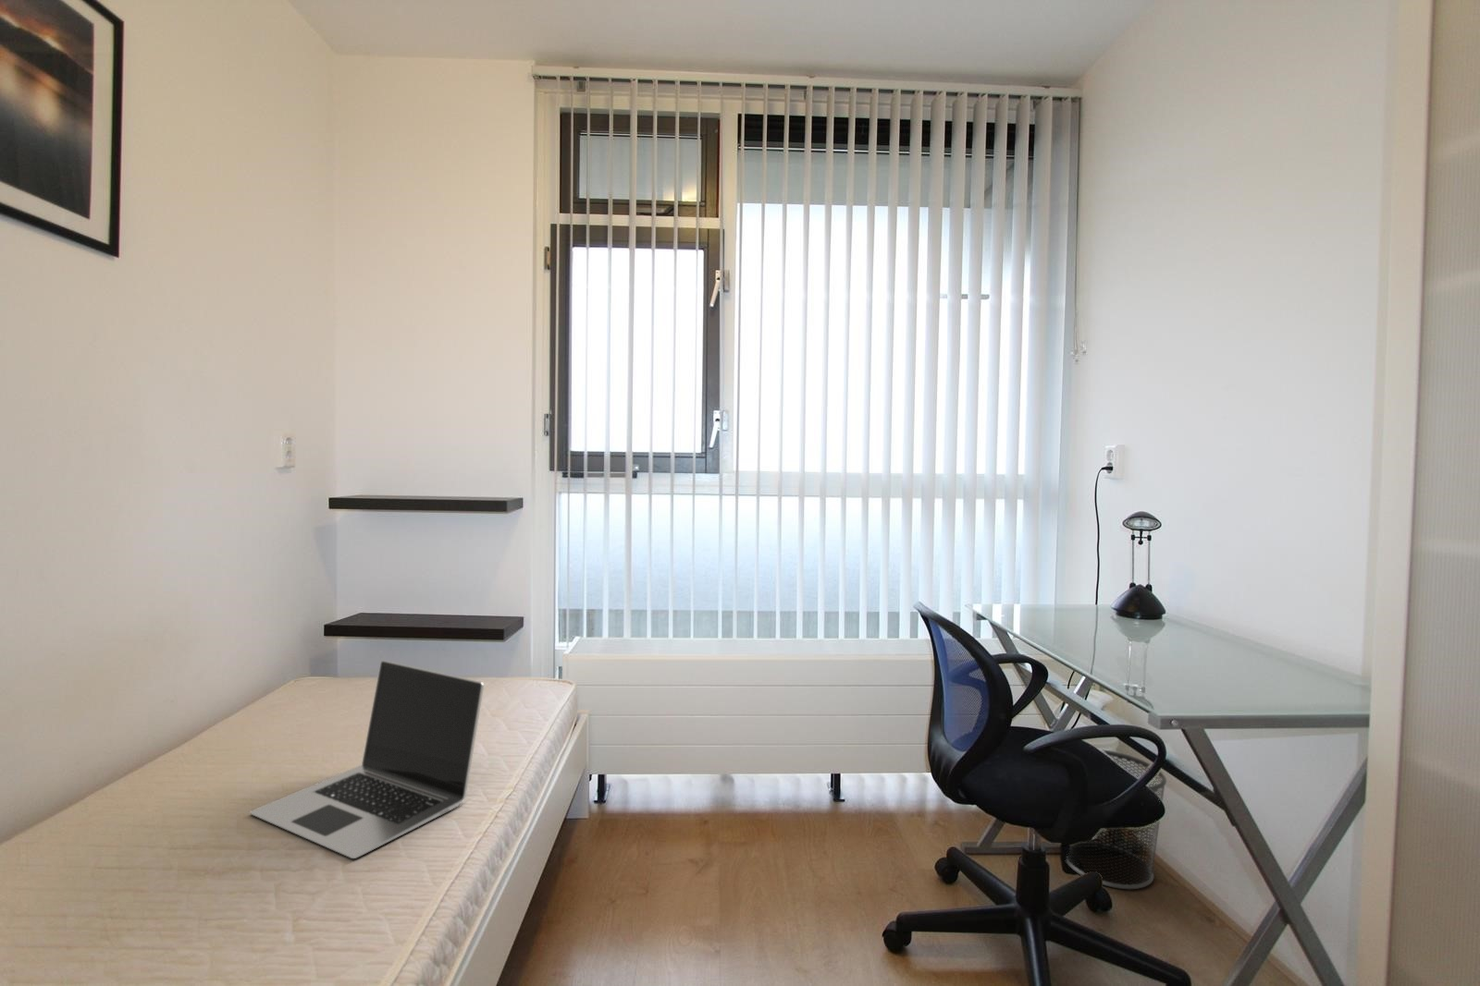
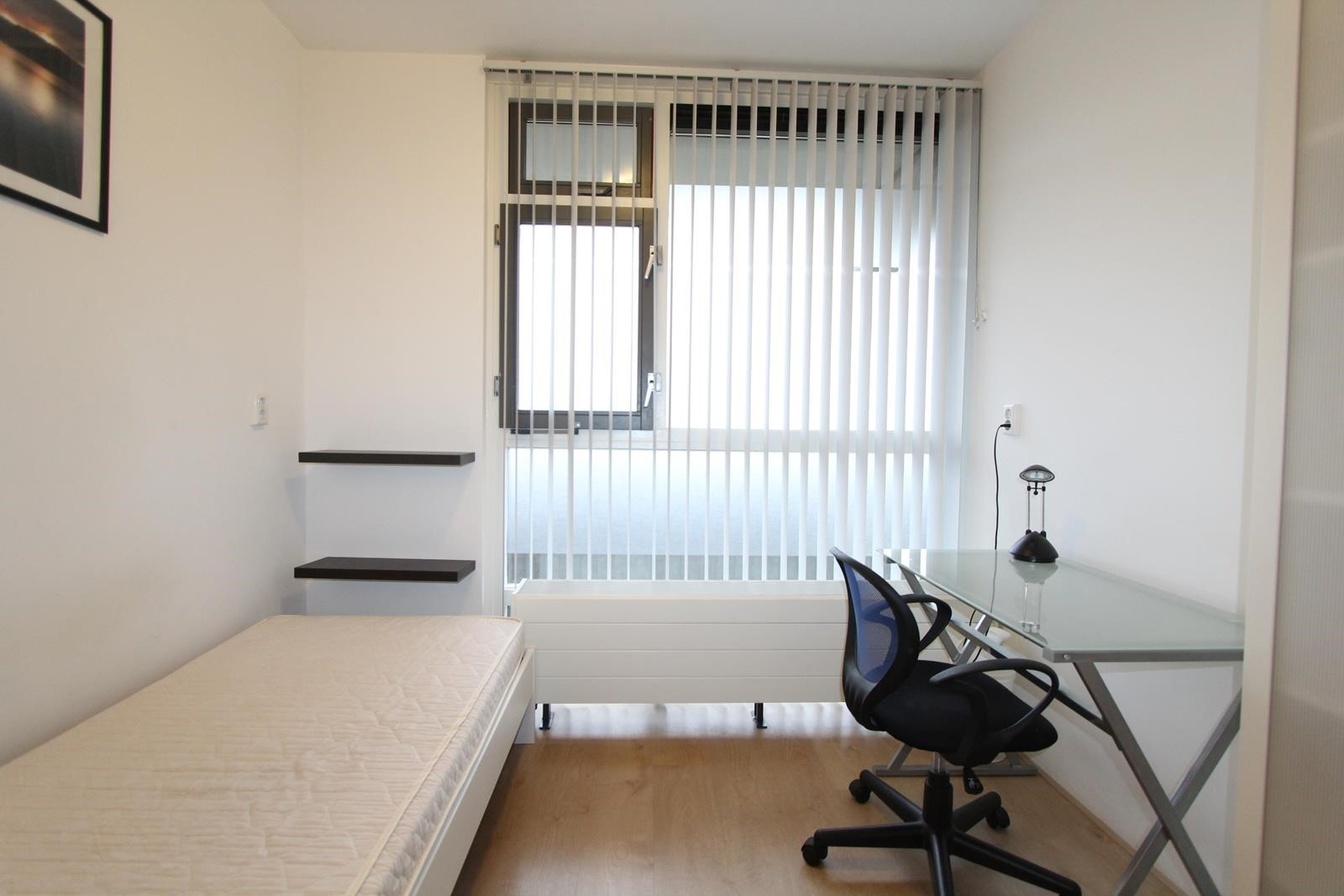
- waste bin [1066,748,1167,890]
- laptop [249,660,485,859]
